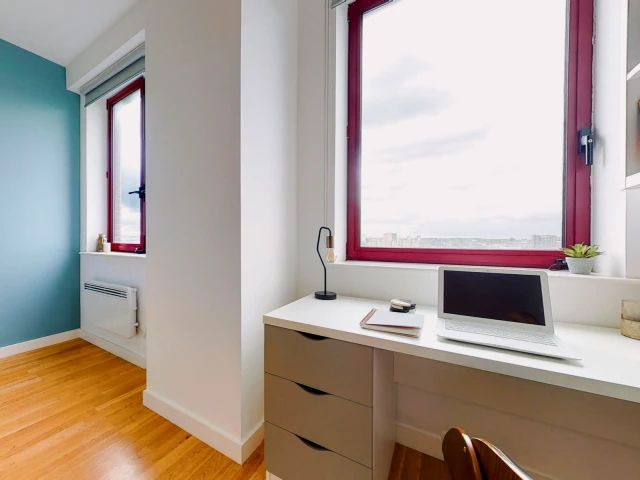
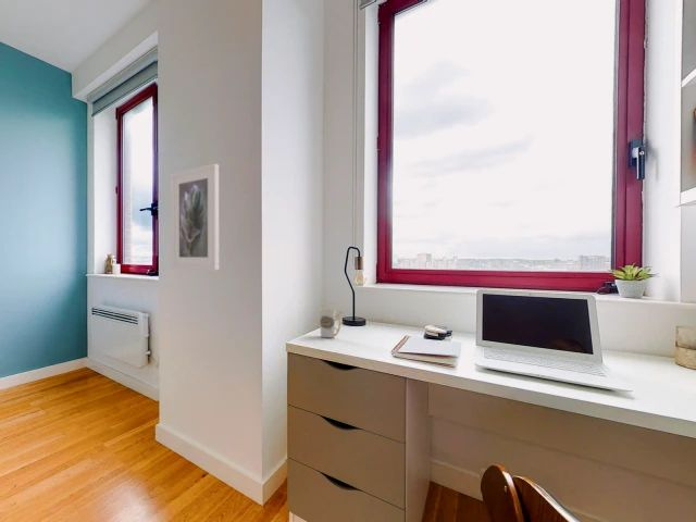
+ invalid cup [319,308,344,339]
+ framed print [170,162,221,271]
